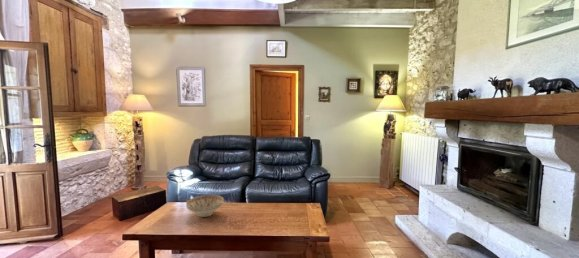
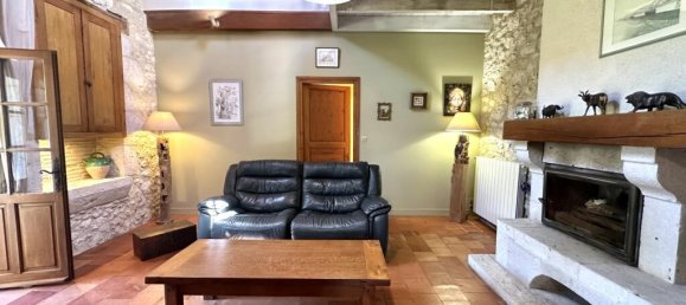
- decorative bowl [185,194,225,218]
